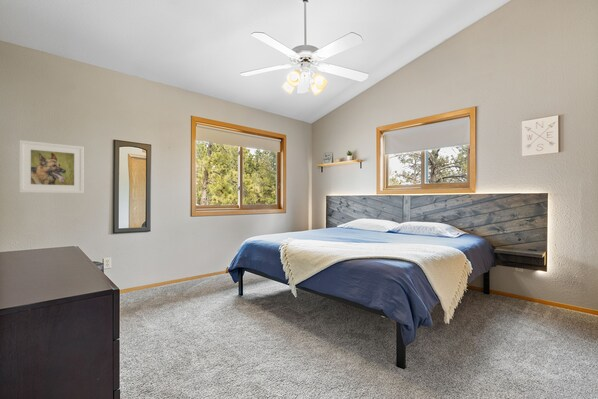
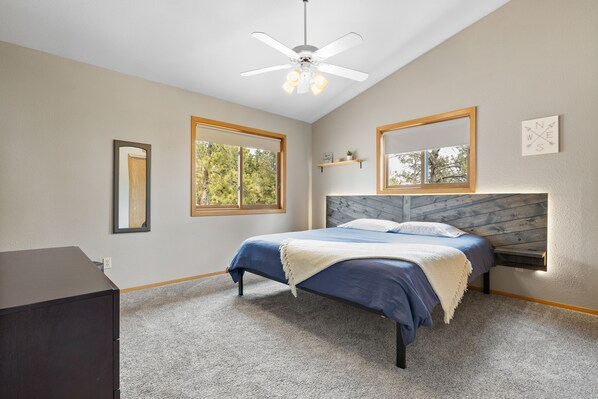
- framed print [18,139,85,194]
